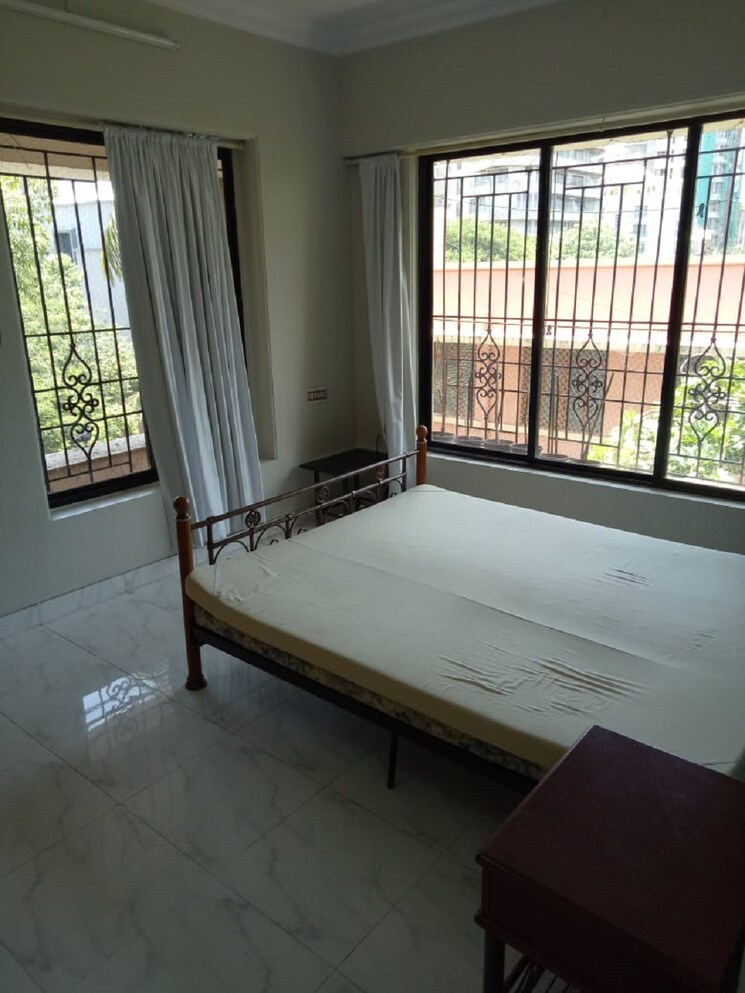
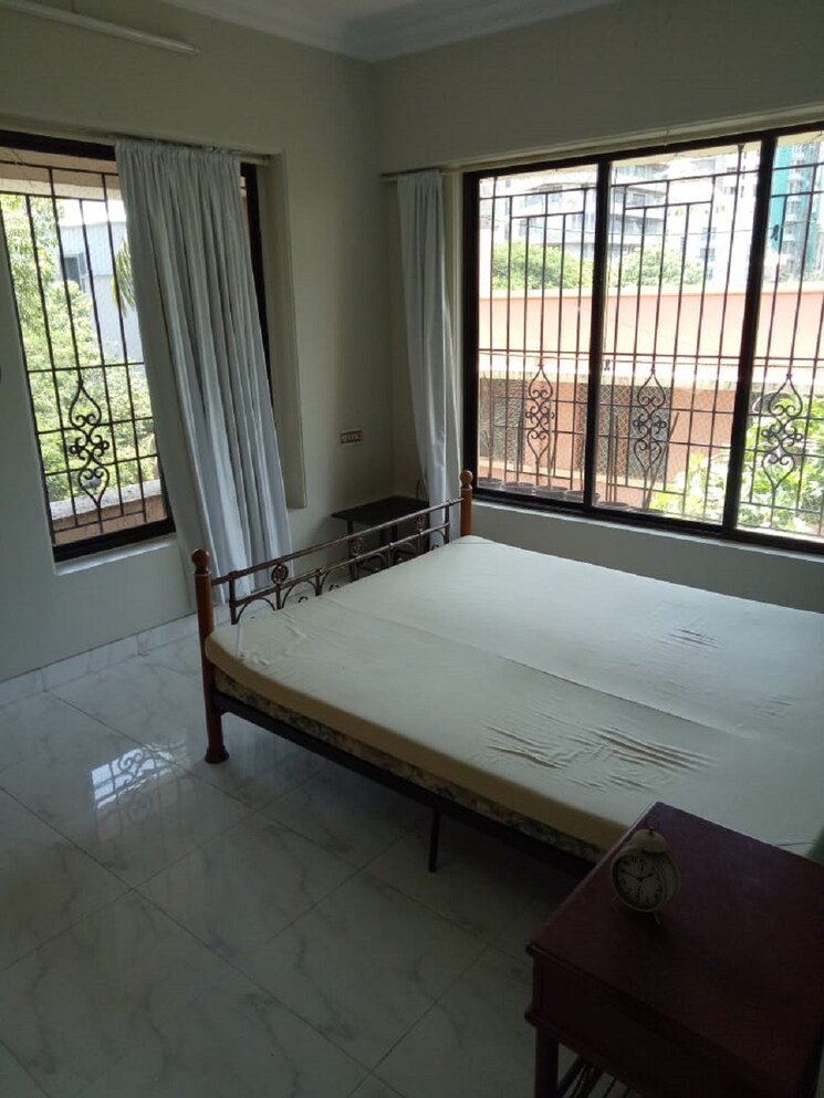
+ alarm clock [609,815,684,927]
